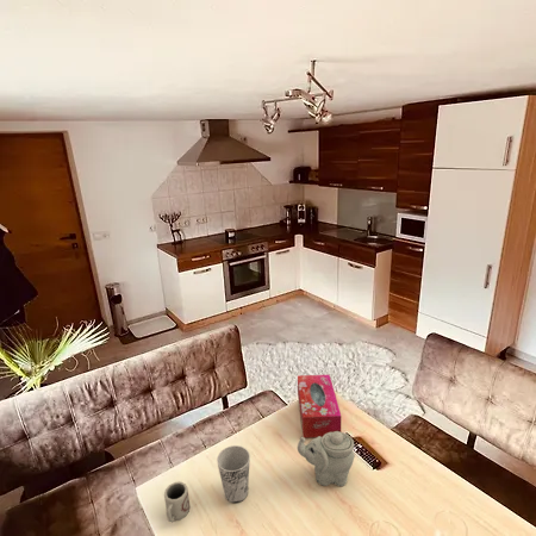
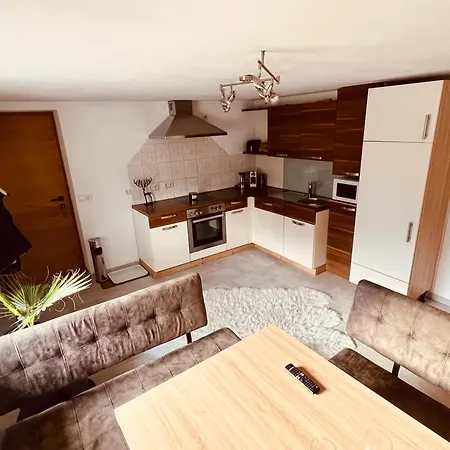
- teapot [297,431,356,487]
- cup [163,481,191,523]
- tissue box [297,373,343,440]
- cup [216,444,251,504]
